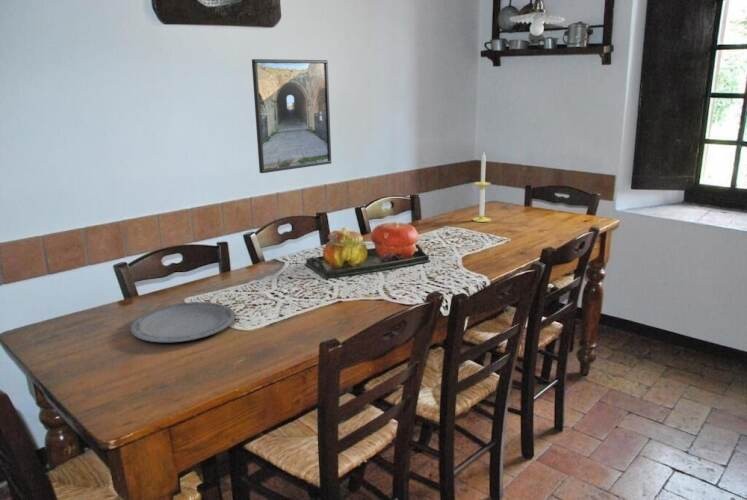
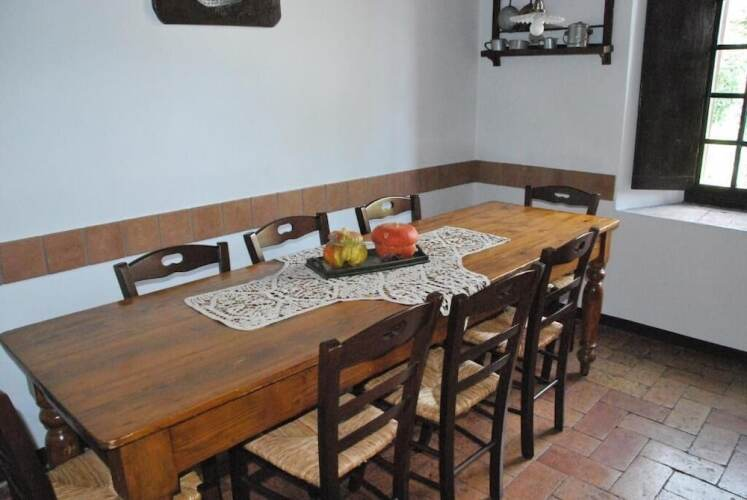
- plate [129,301,236,343]
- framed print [251,58,332,174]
- candle [471,151,492,223]
